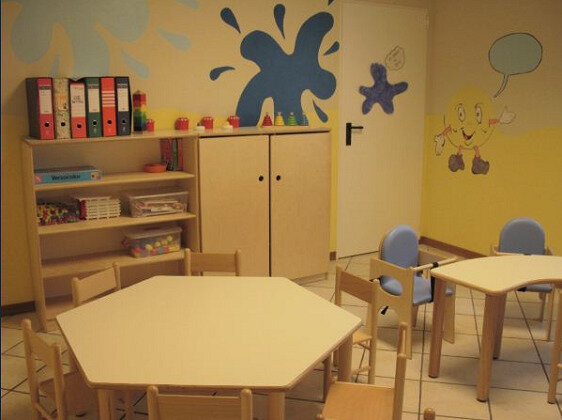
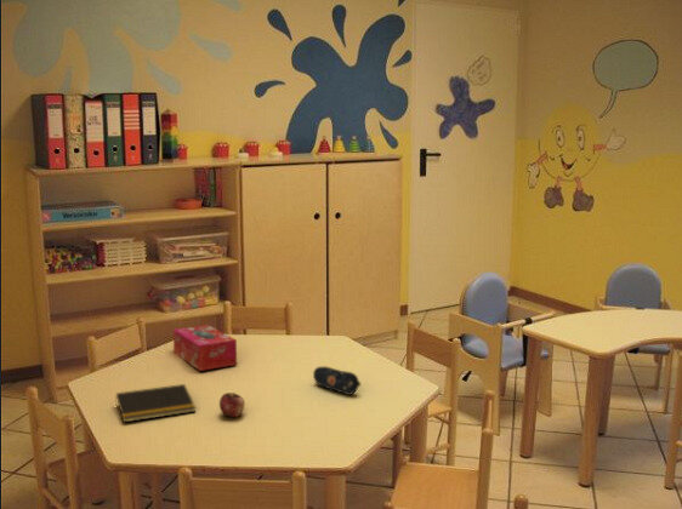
+ apple [218,391,245,418]
+ tissue box [172,324,238,372]
+ pencil case [312,365,362,396]
+ notepad [114,383,197,423]
